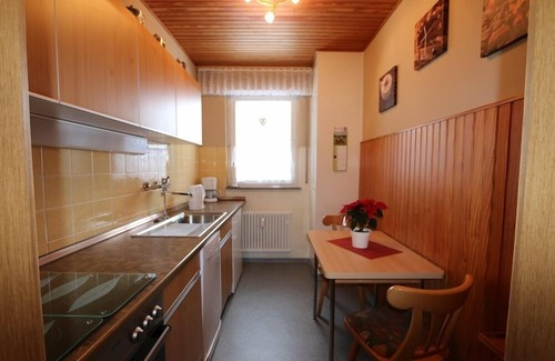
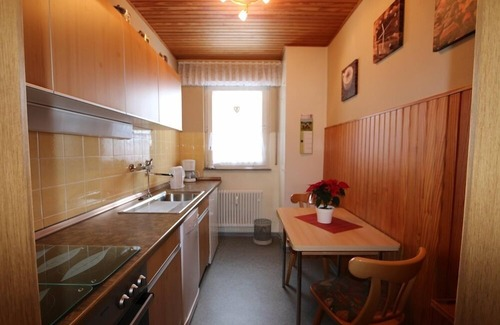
+ wastebasket [253,218,273,246]
